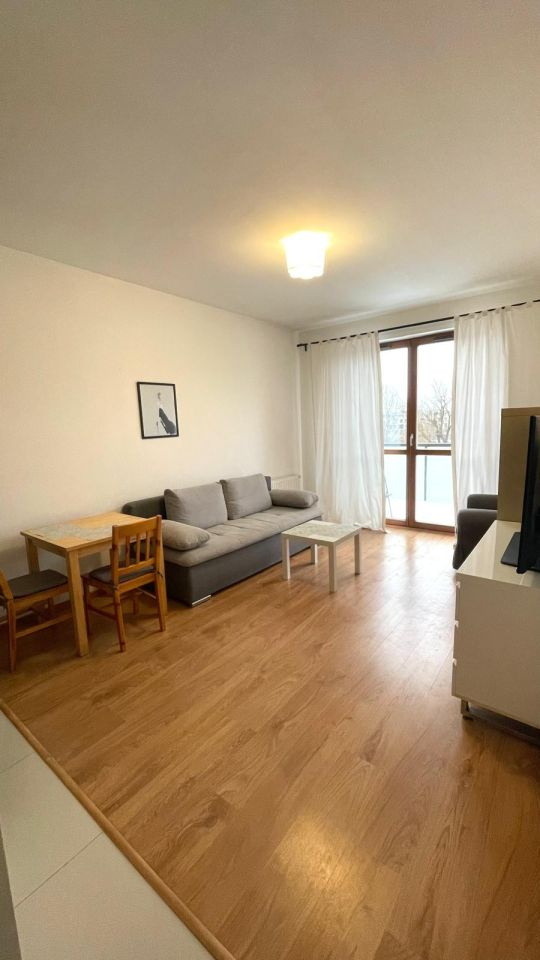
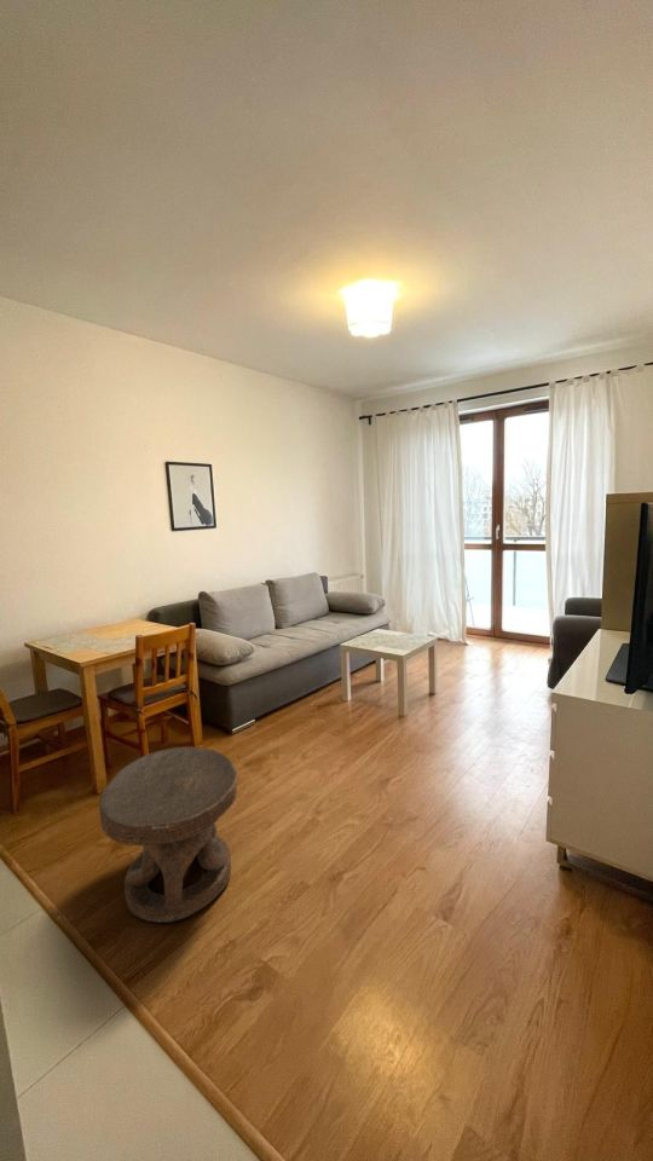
+ carved stool [98,746,238,924]
